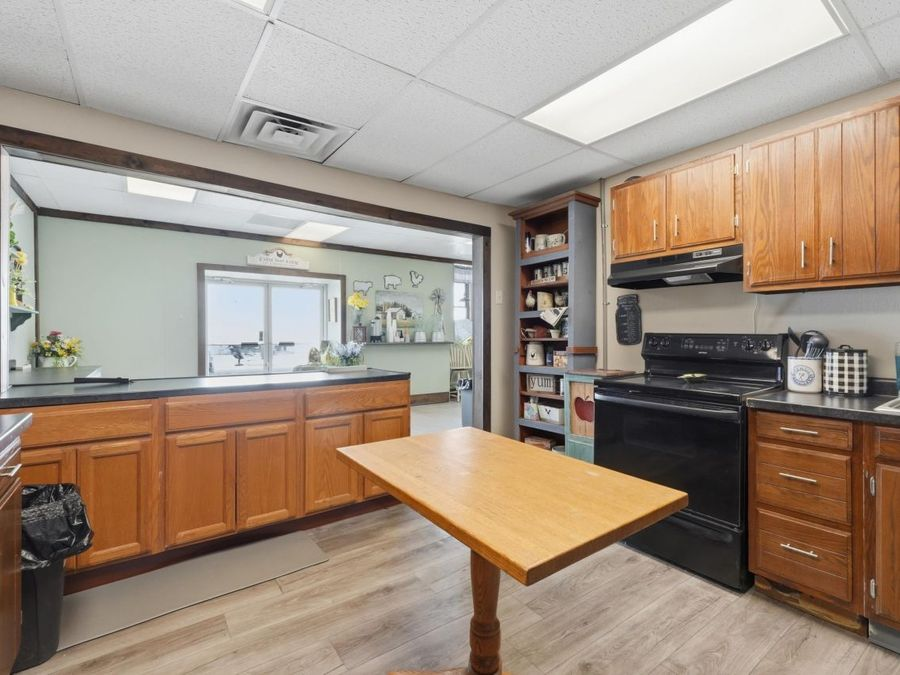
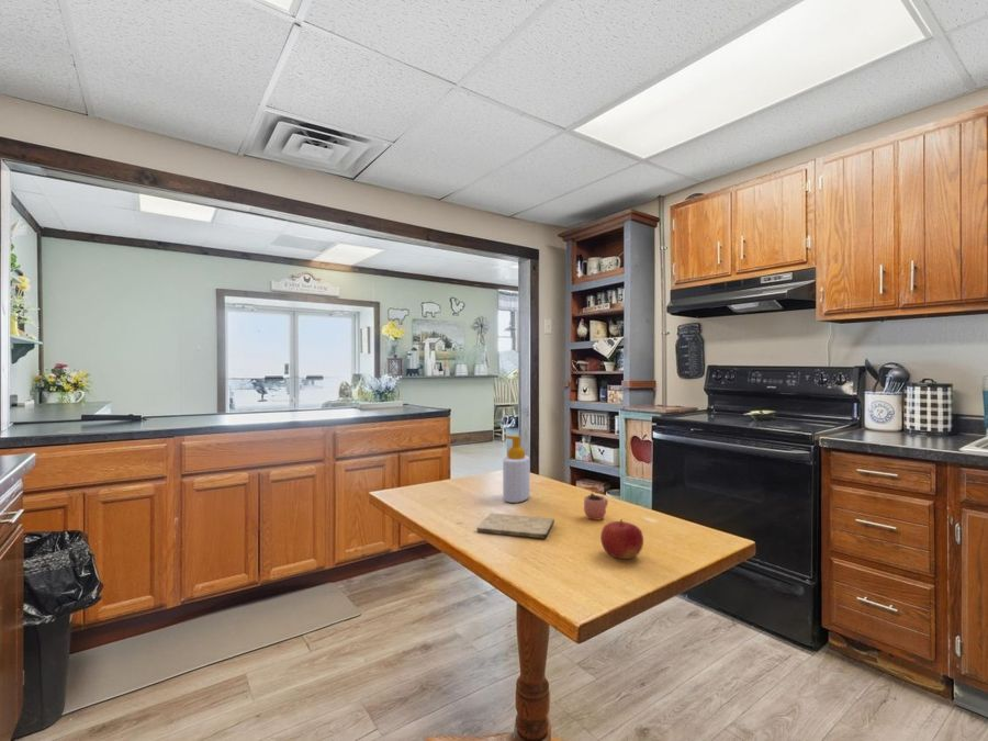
+ cocoa [583,480,609,521]
+ fruit [599,518,644,560]
+ soap bottle [502,435,530,504]
+ cutting board [476,513,555,540]
